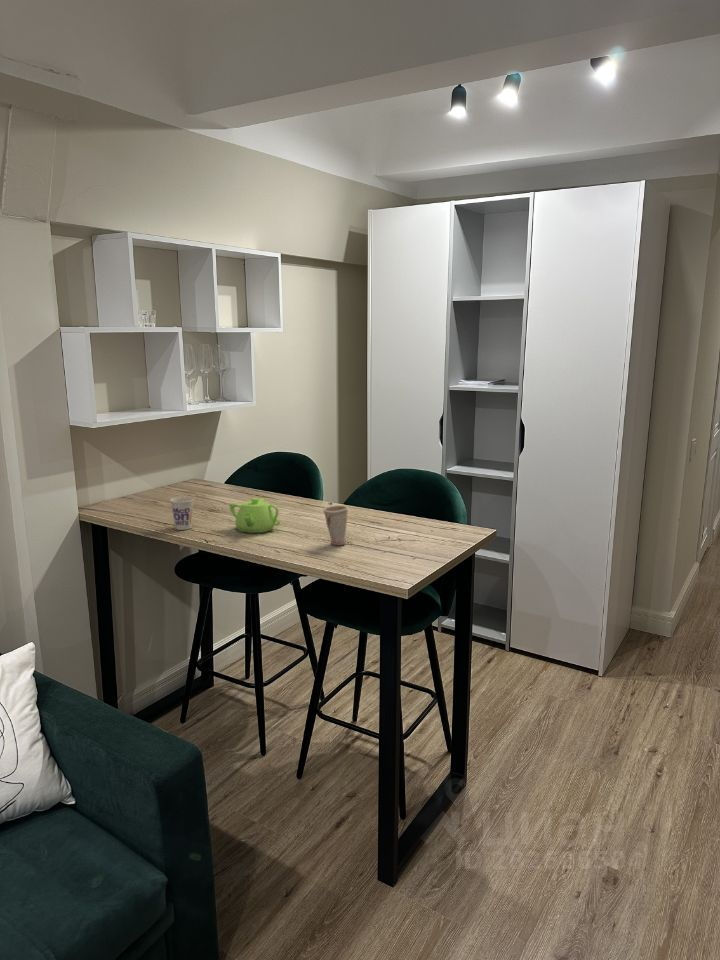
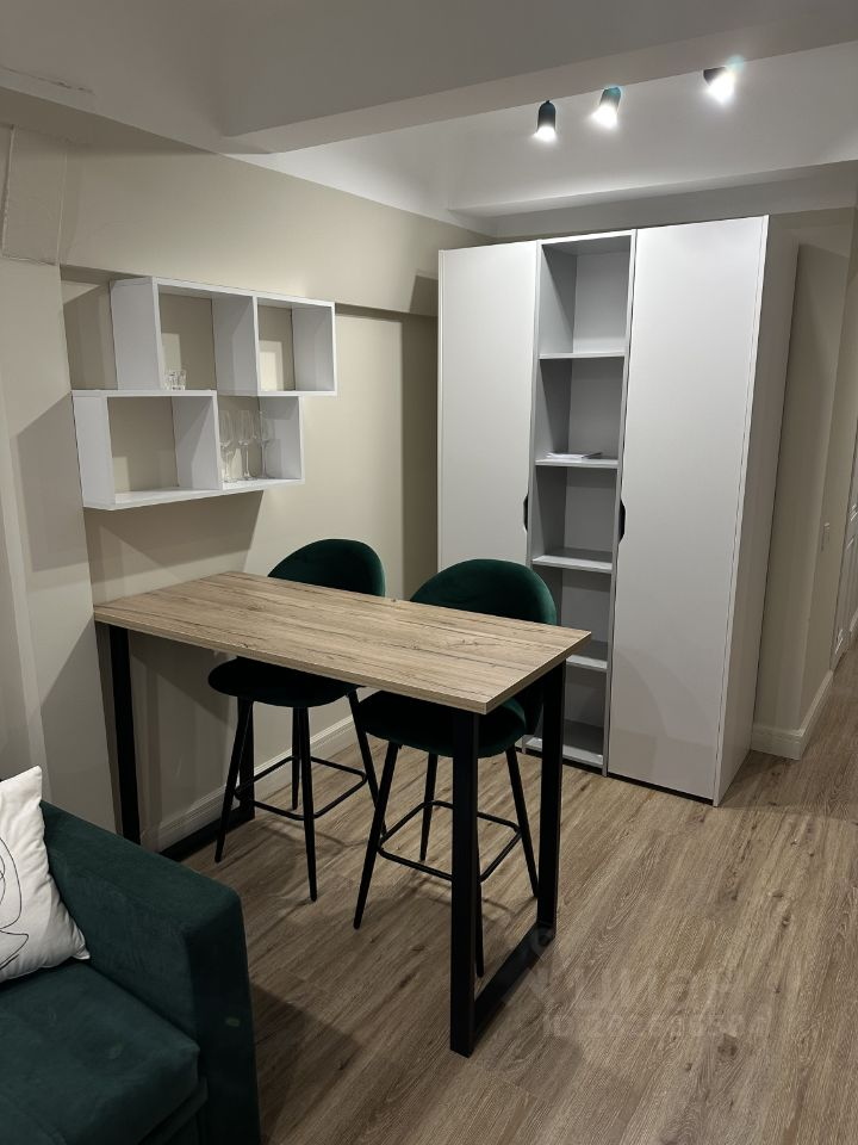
- teapot [228,497,281,534]
- cup [169,496,195,531]
- cup [322,504,349,547]
